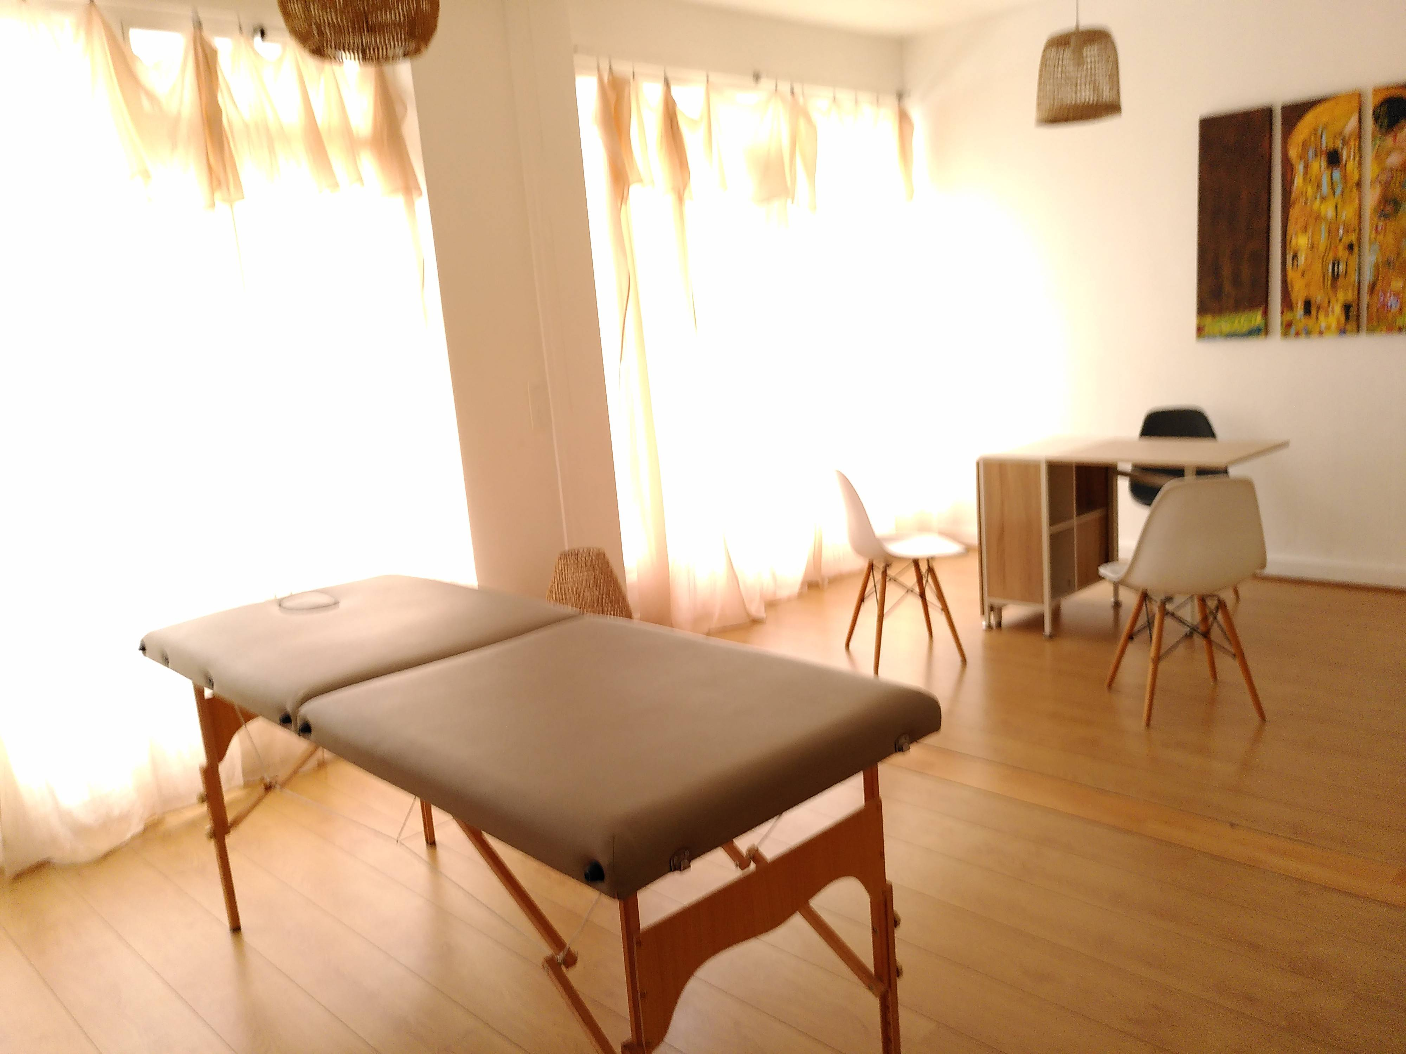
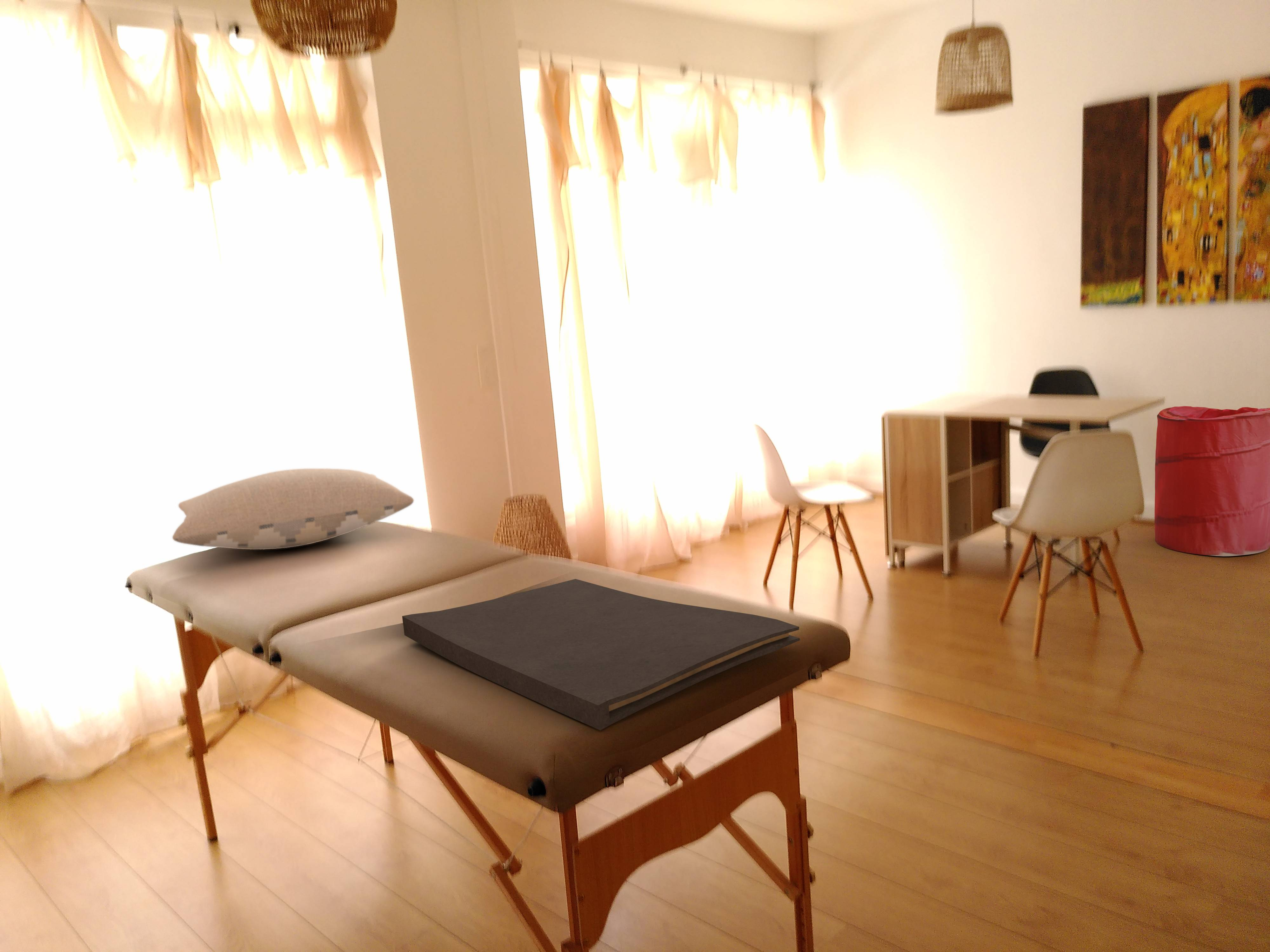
+ hand towel [402,578,800,731]
+ pillow [172,468,414,550]
+ laundry hamper [1154,406,1270,557]
